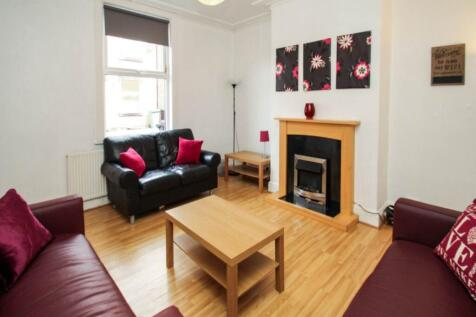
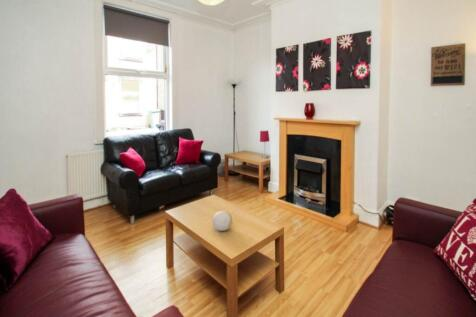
+ decorative ball [211,210,233,232]
